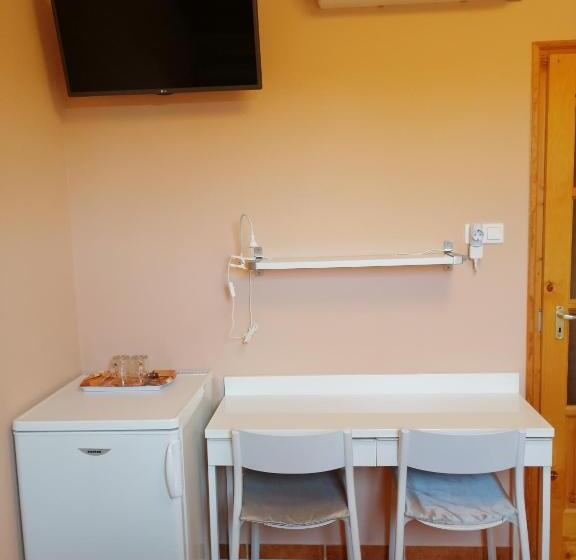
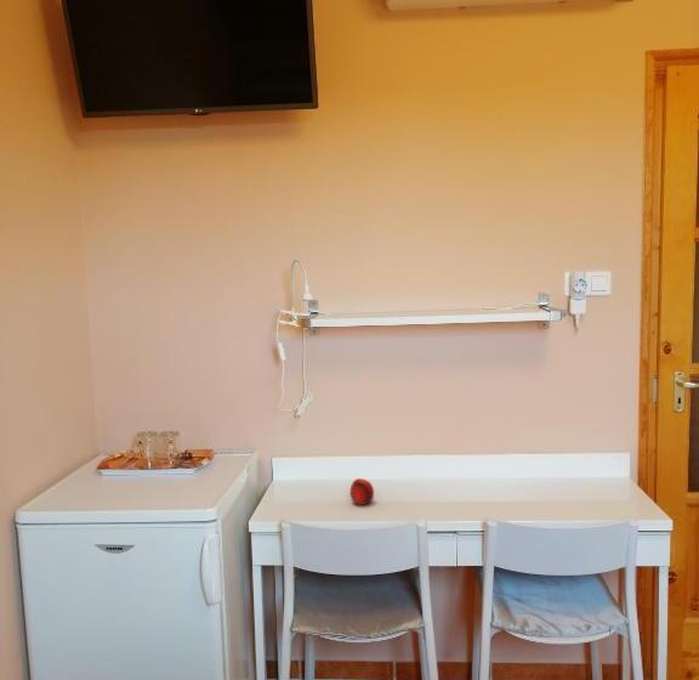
+ fruit [350,477,375,506]
